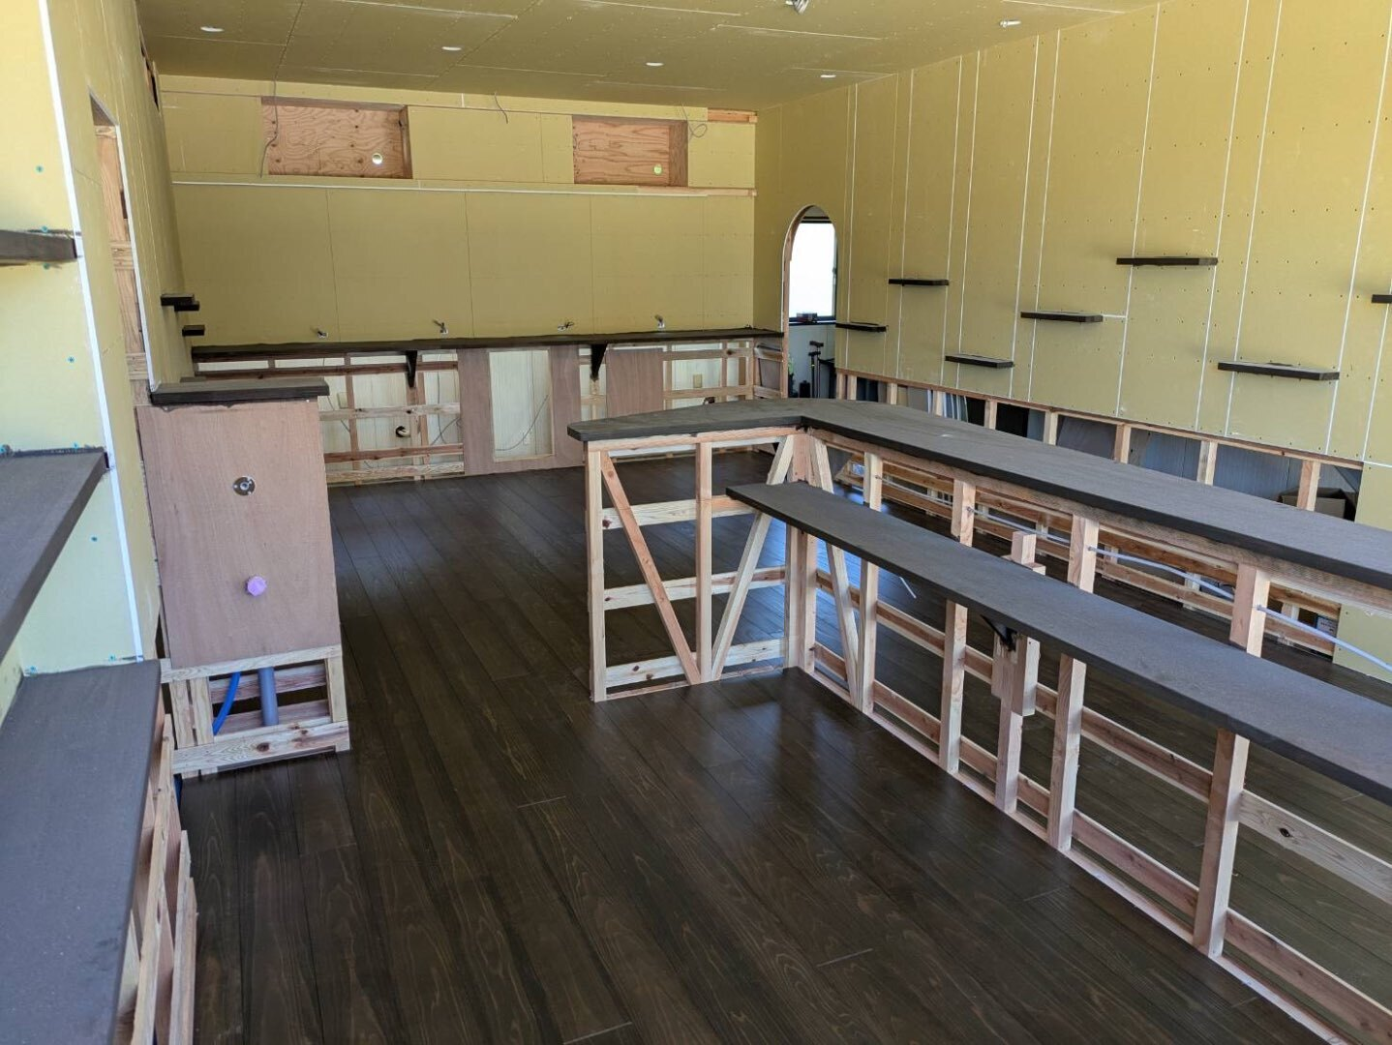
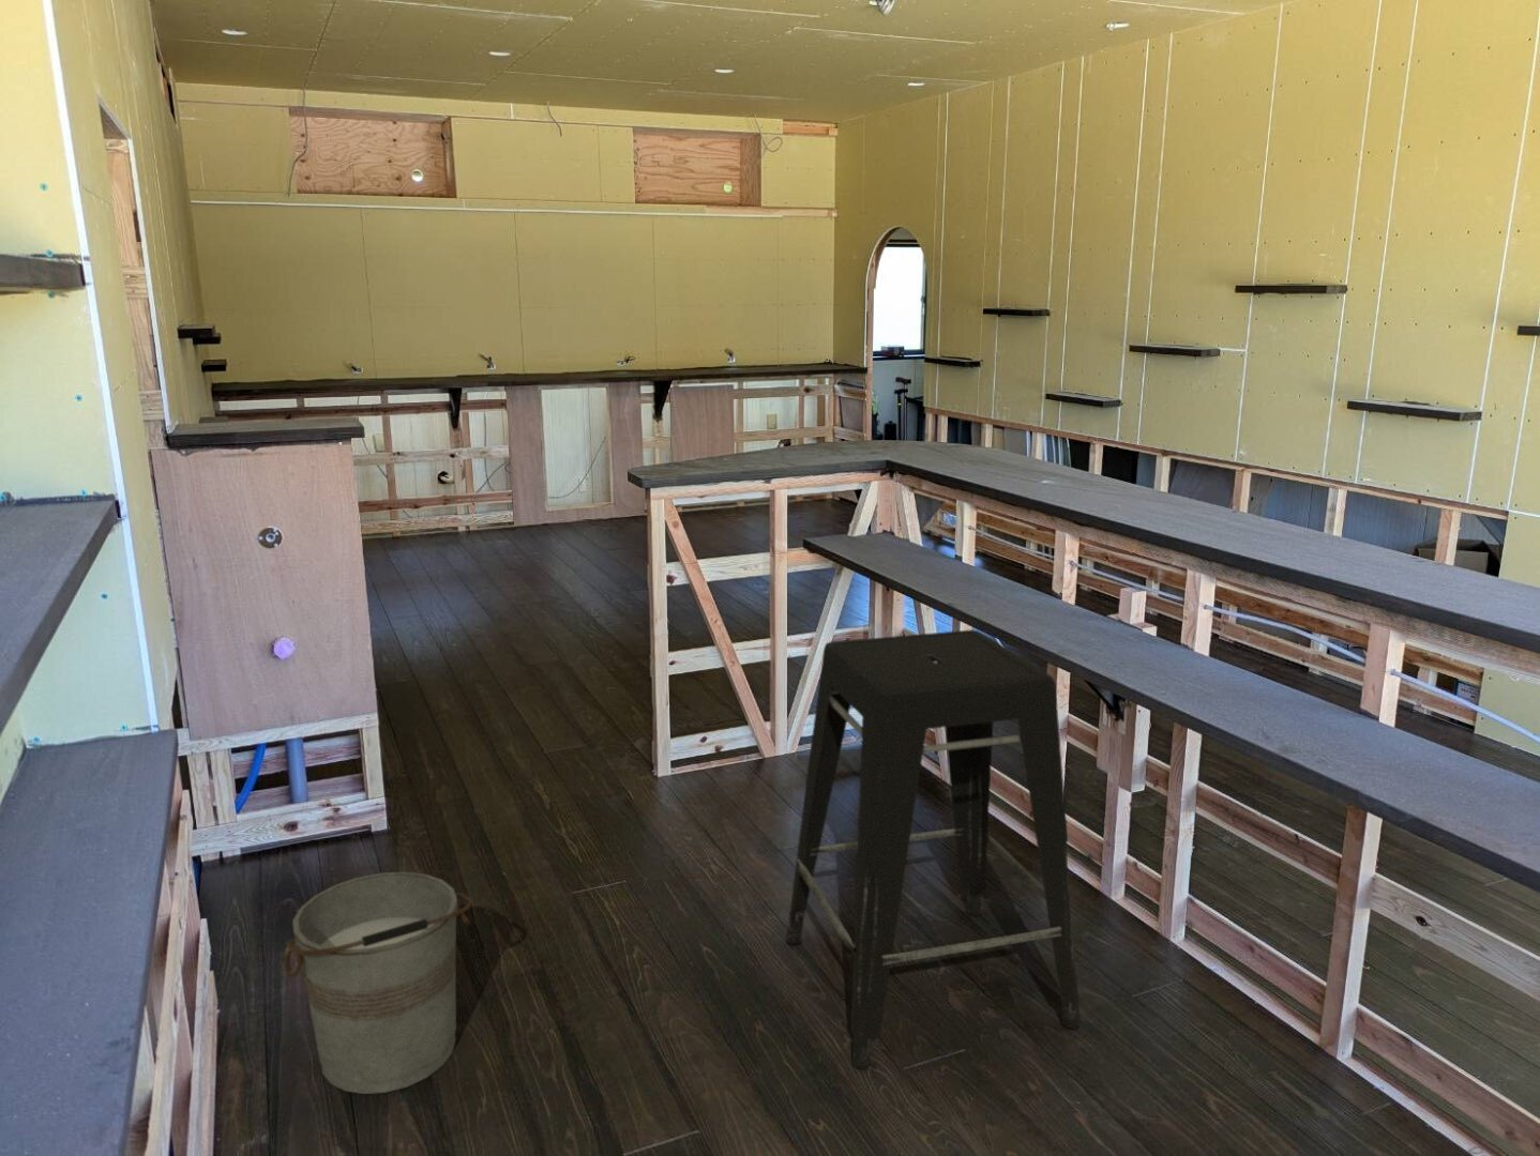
+ stool [785,628,1081,1070]
+ bucket [283,872,475,1095]
